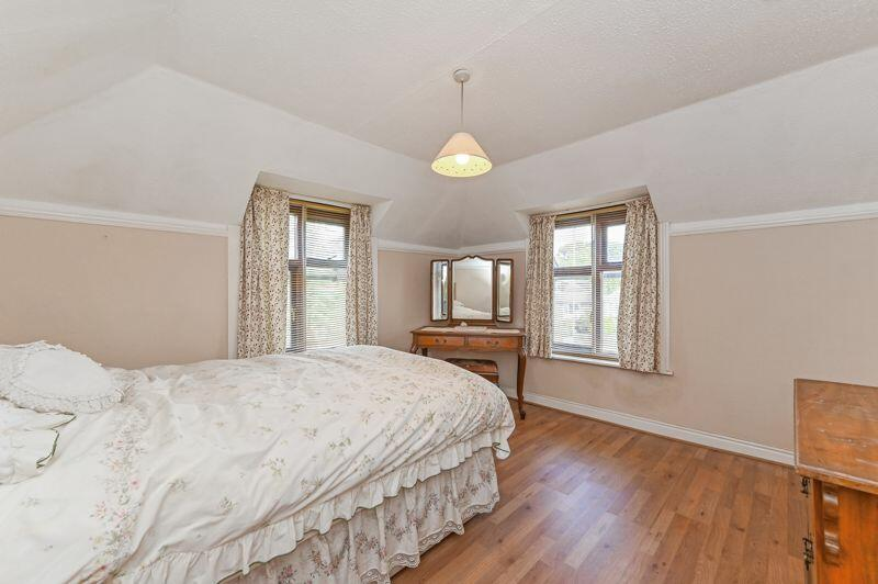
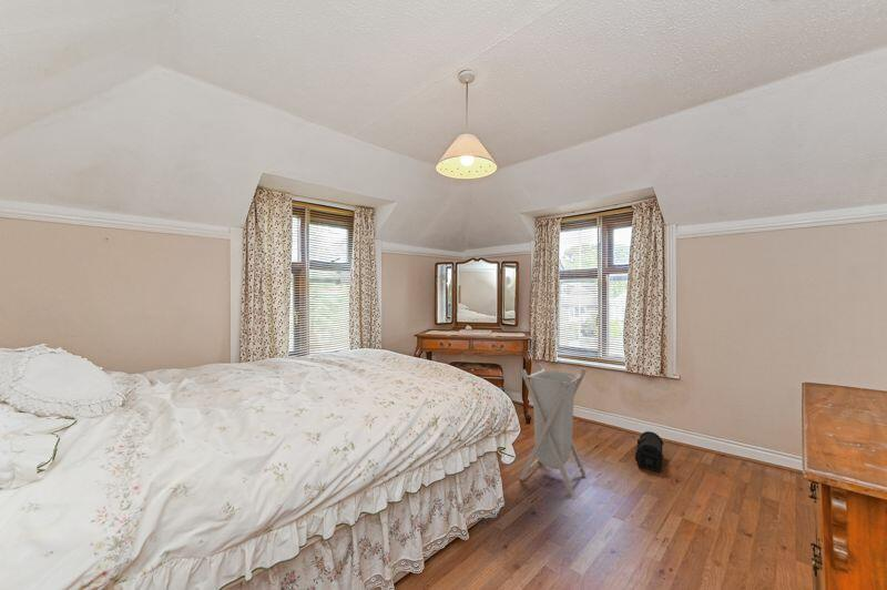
+ laundry hamper [519,363,588,496]
+ treasure chest [634,430,665,474]
